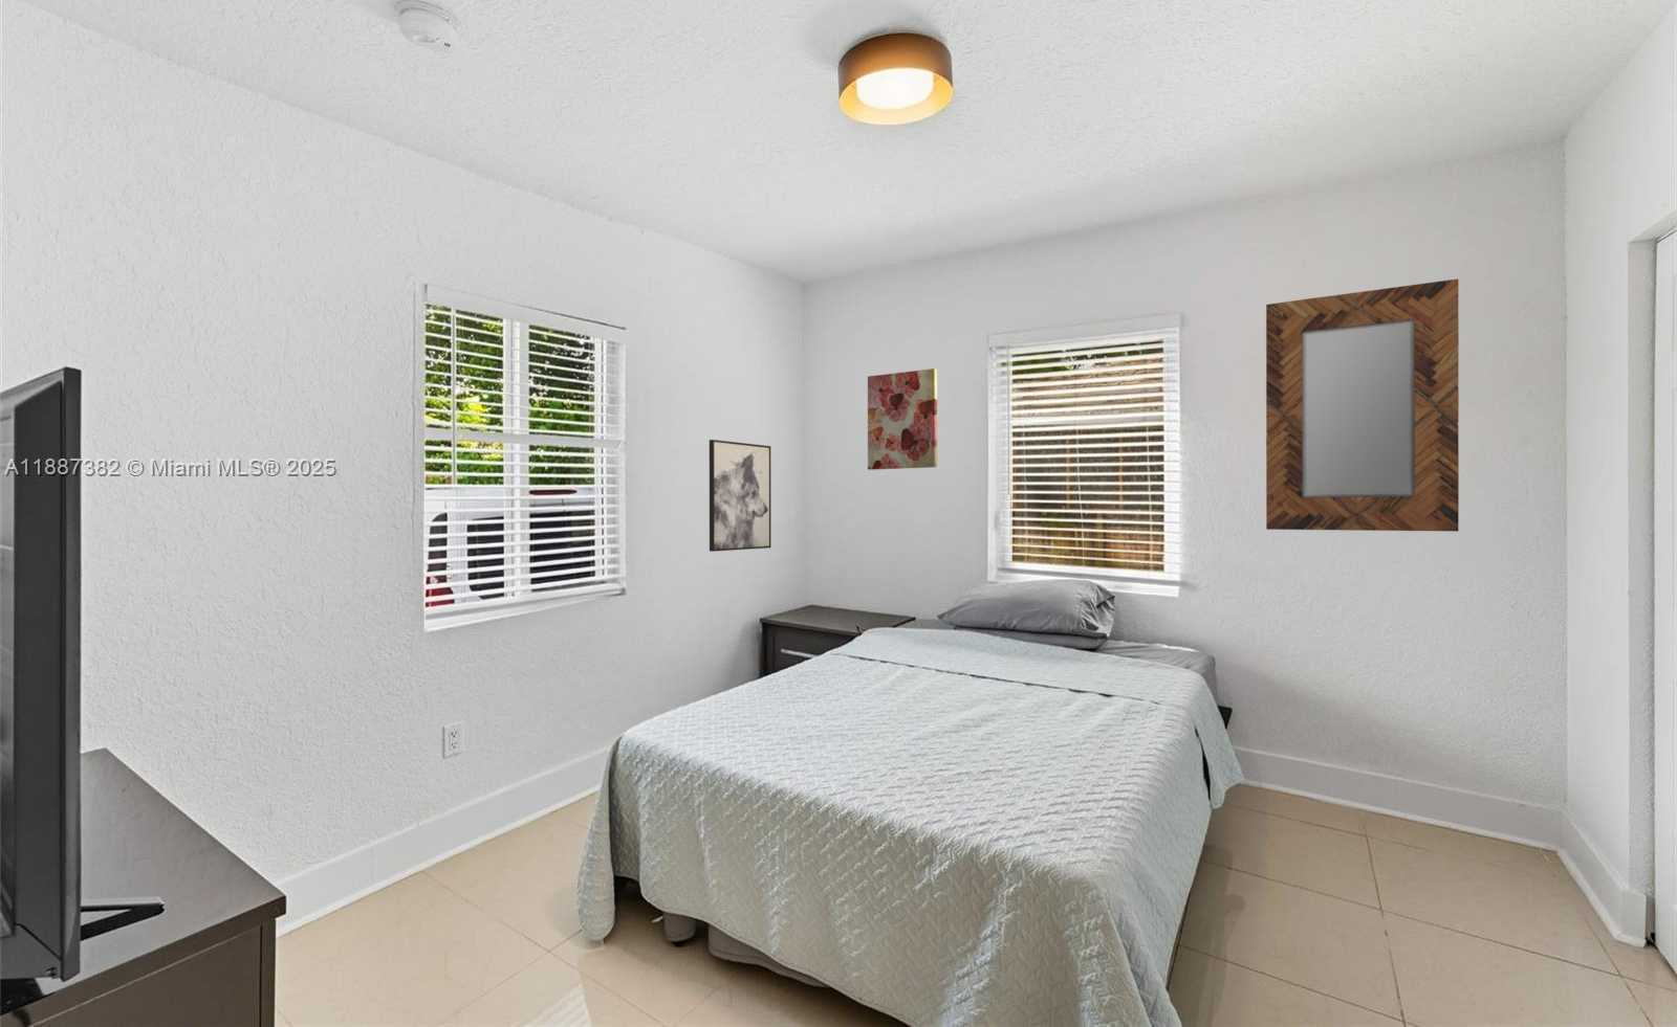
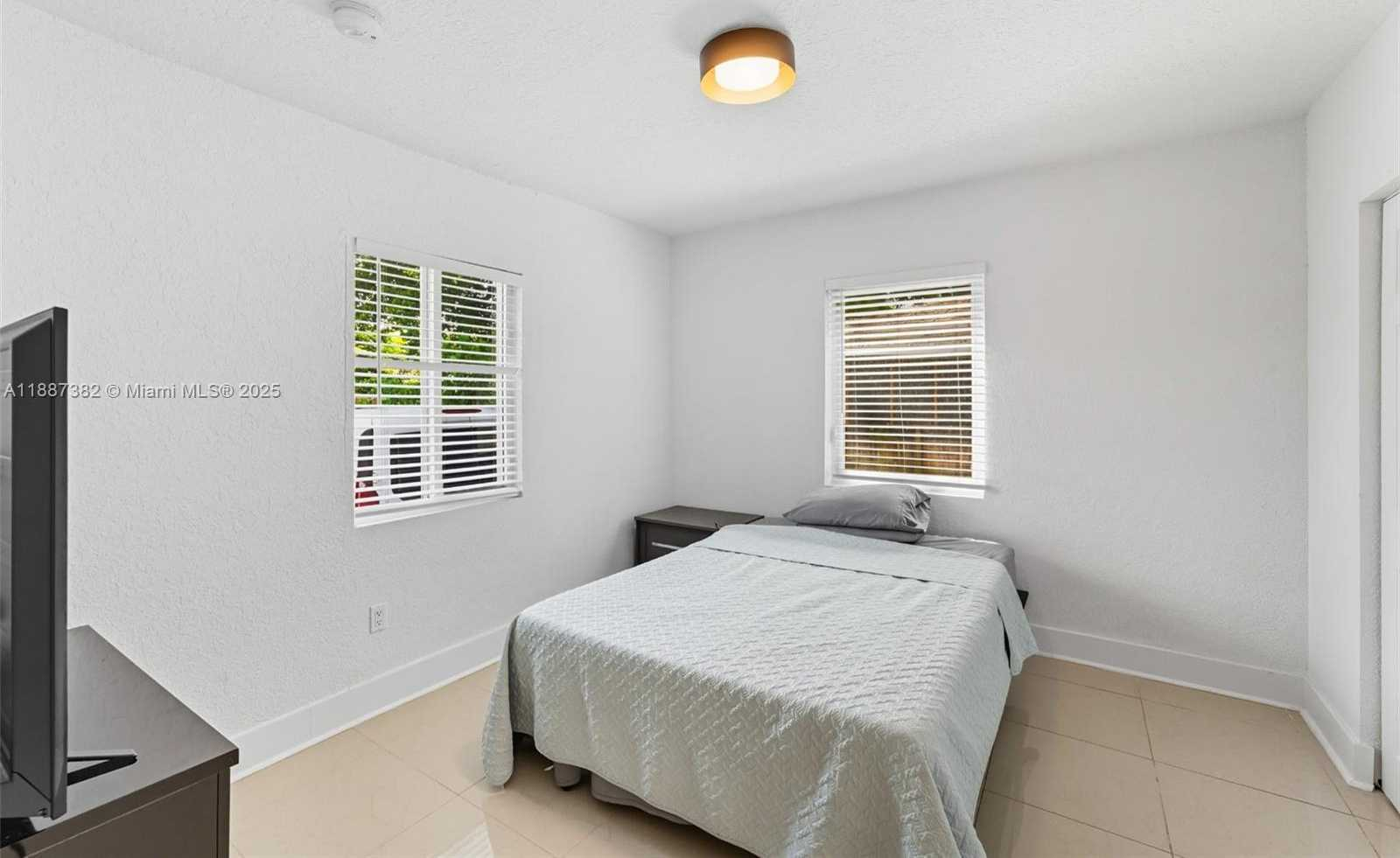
- wall art [708,438,773,553]
- wall art [867,367,938,472]
- home mirror [1265,278,1460,533]
